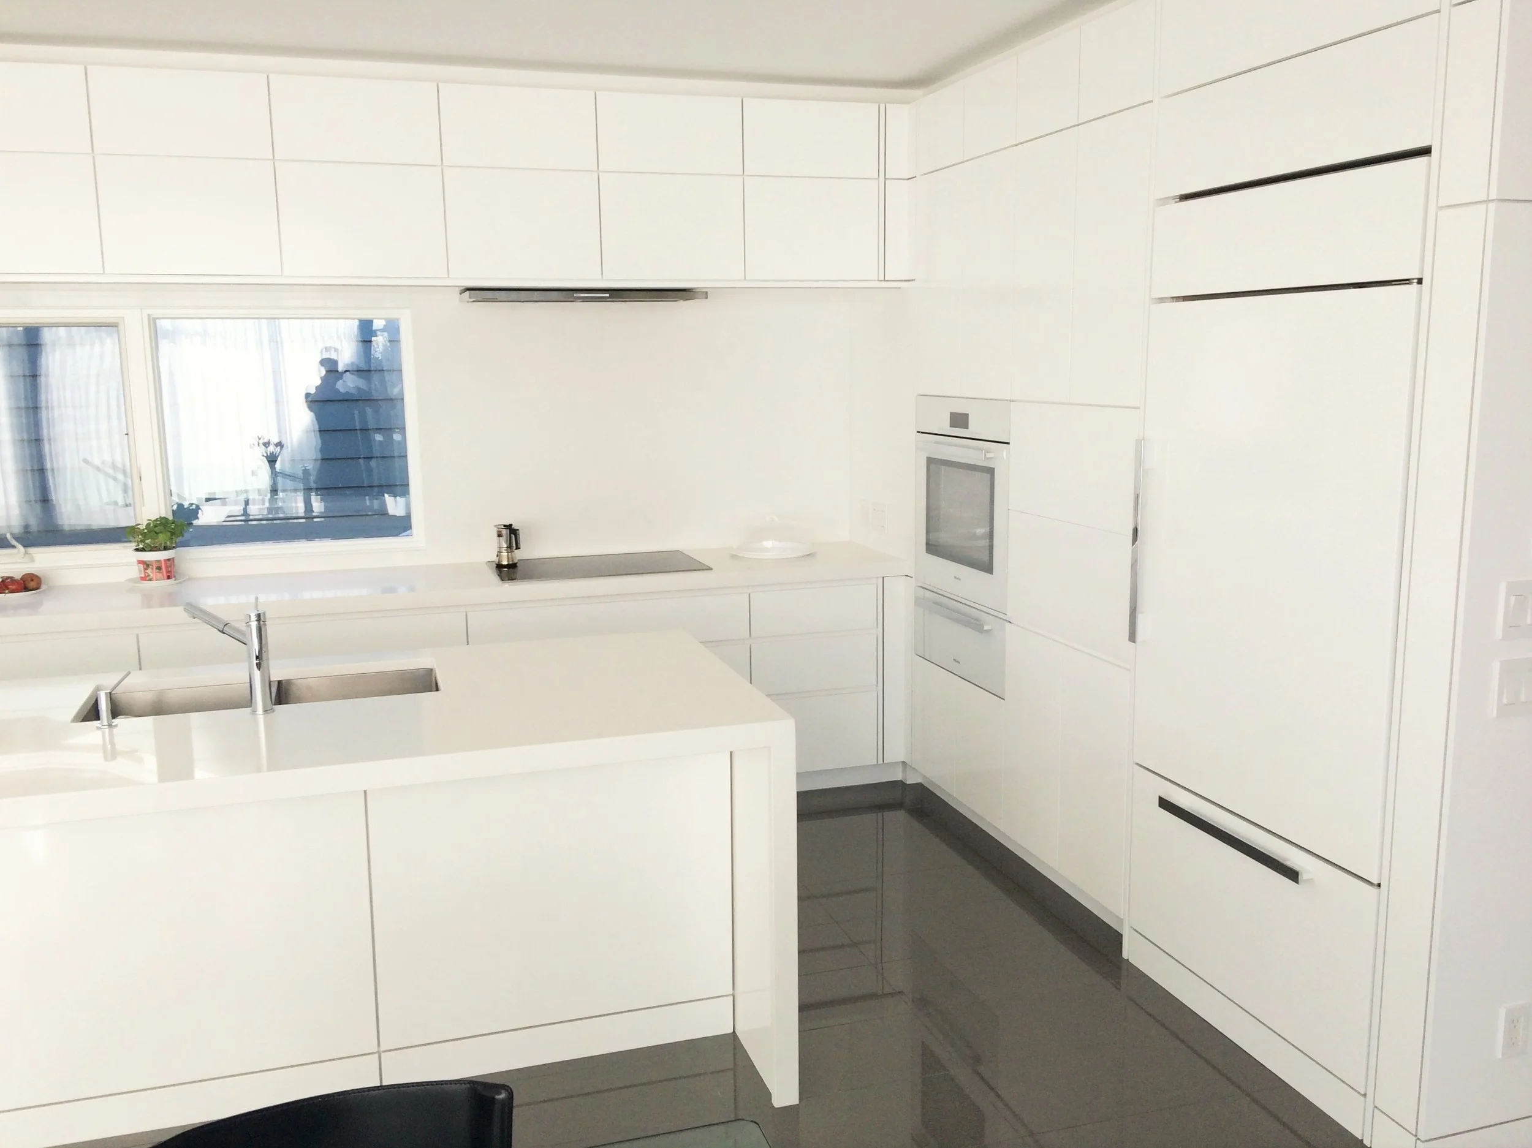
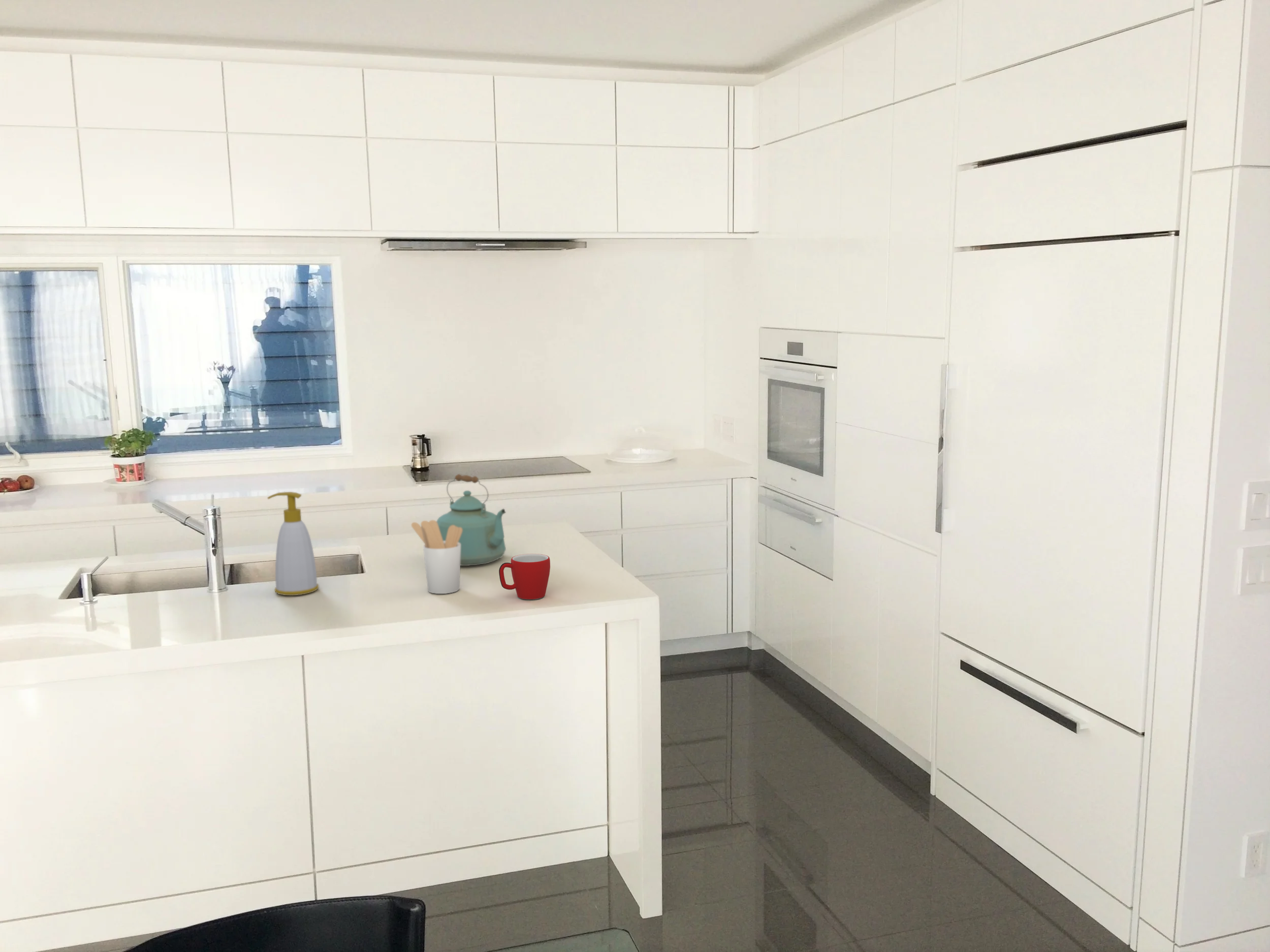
+ mug [498,553,551,600]
+ soap bottle [267,491,319,596]
+ utensil holder [411,520,462,594]
+ kettle [436,473,506,566]
